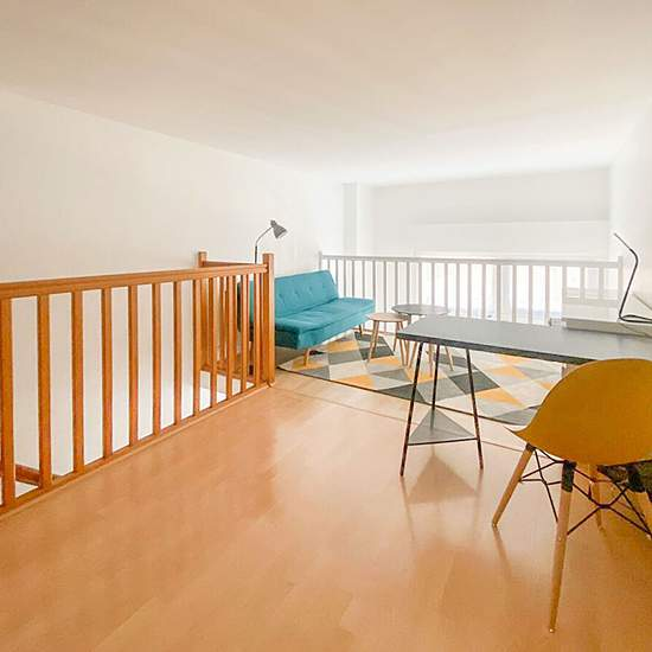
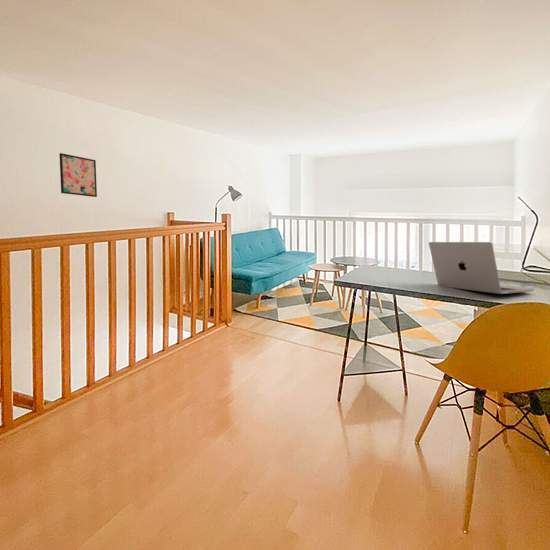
+ wall art [58,152,98,198]
+ laptop [428,241,535,295]
